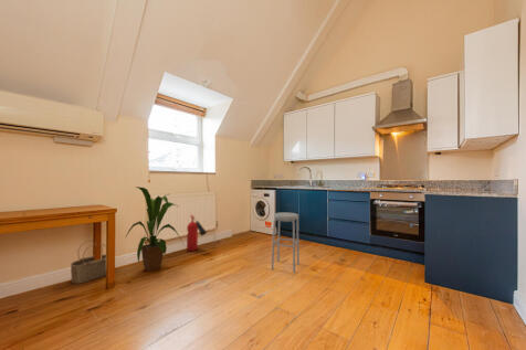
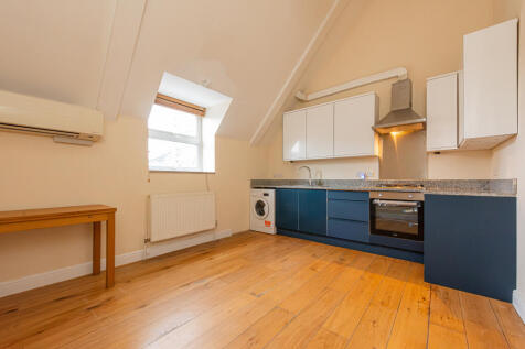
- house plant [124,185,186,273]
- wicker basket [70,240,107,285]
- stool [271,211,301,274]
- fire extinguisher [186,213,208,252]
